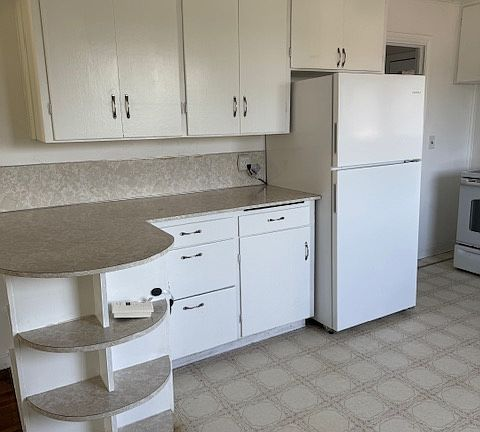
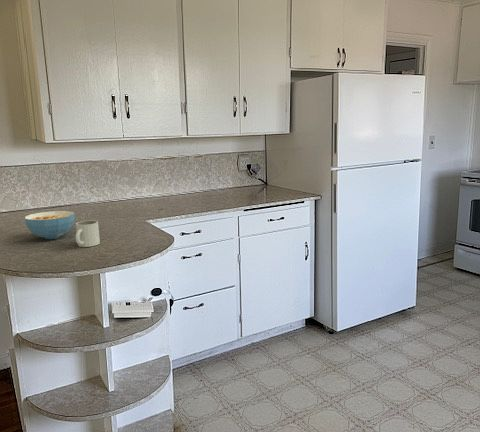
+ cereal bowl [24,210,76,240]
+ mug [75,219,101,248]
